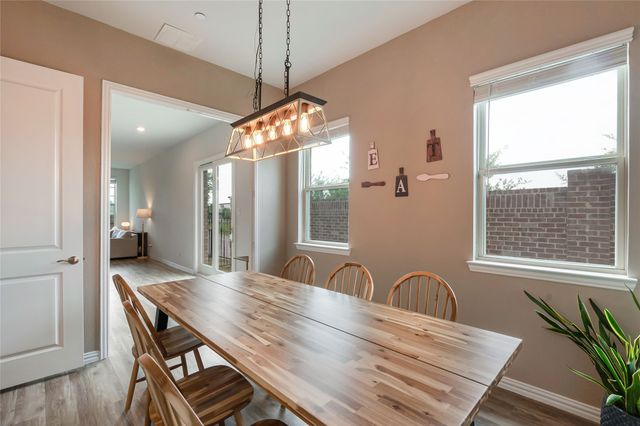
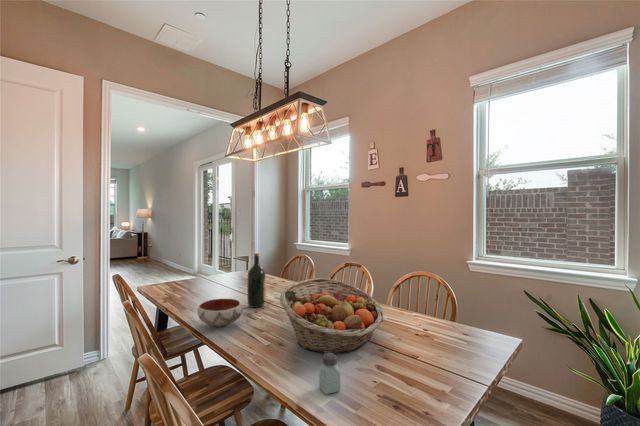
+ saltshaker [318,353,341,395]
+ bowl [196,297,244,328]
+ wine bottle [246,252,267,309]
+ fruit basket [279,277,384,355]
